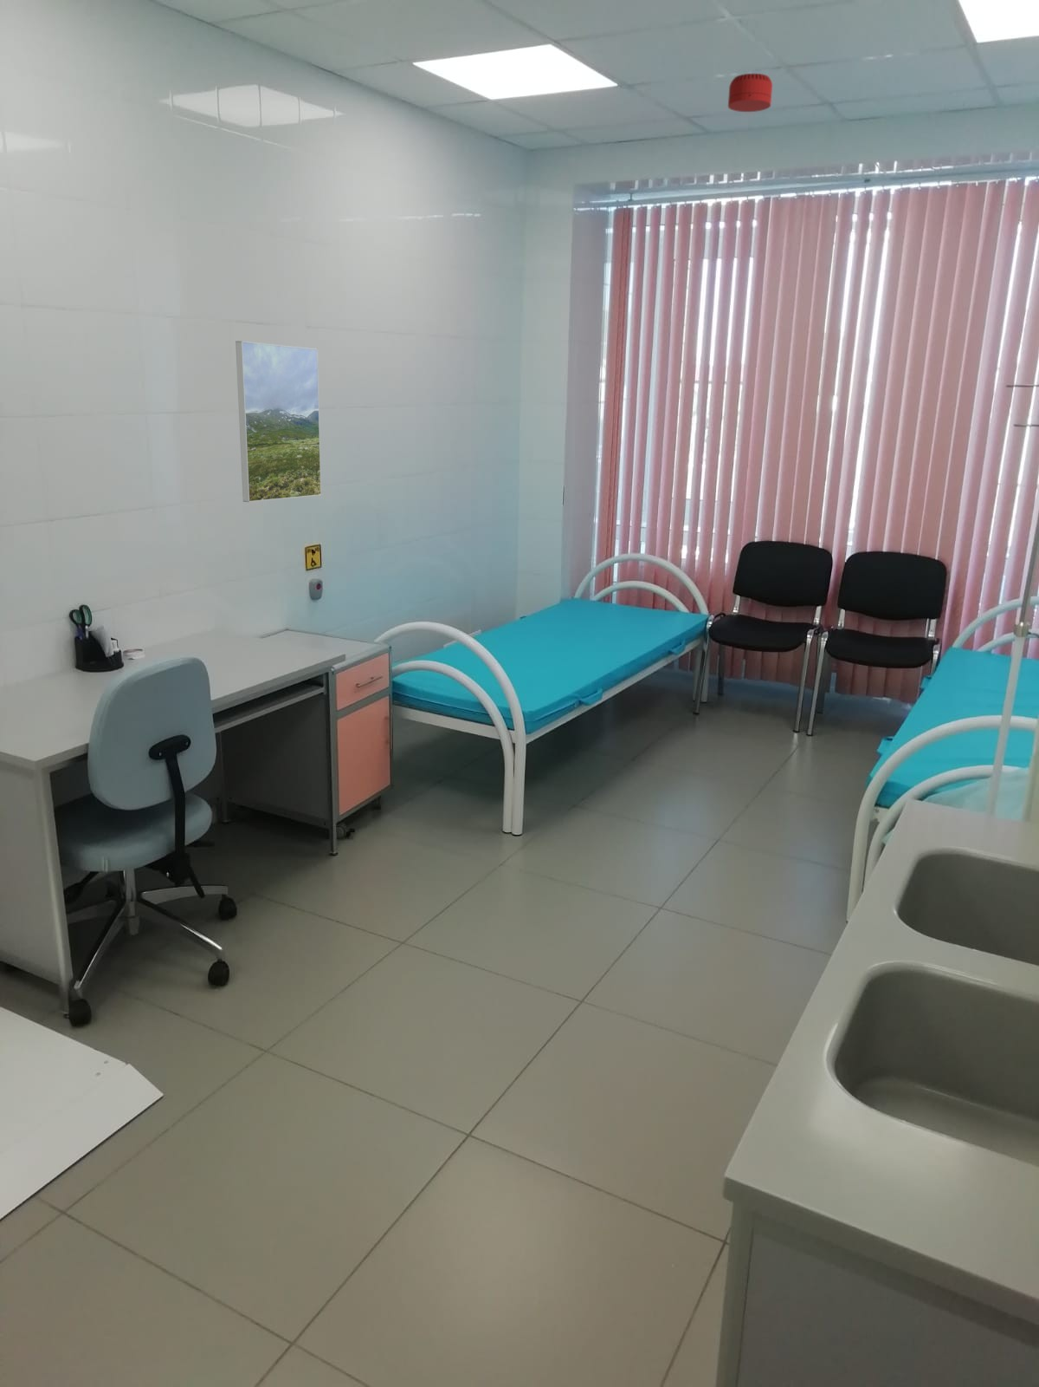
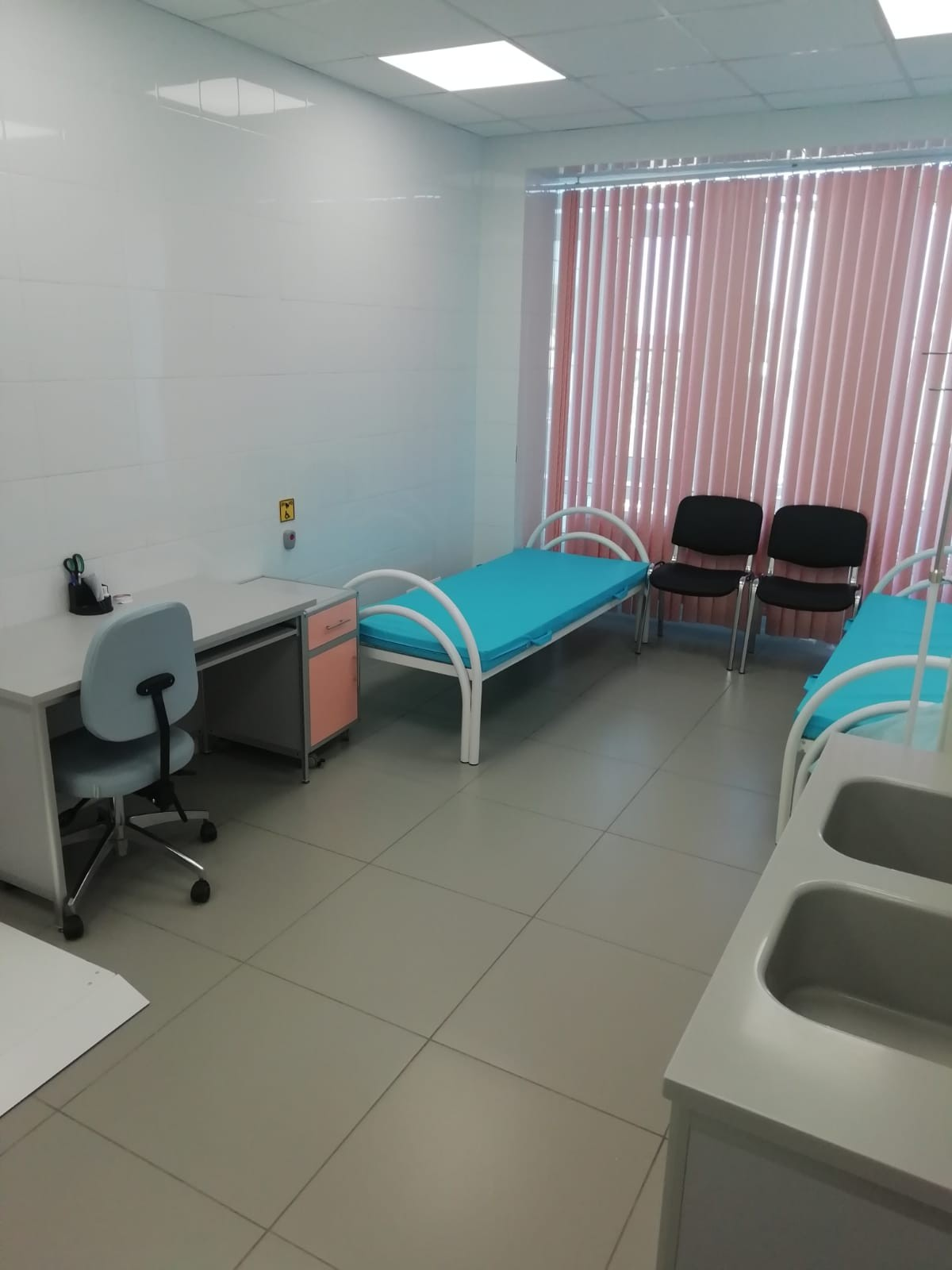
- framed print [235,340,322,502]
- smoke detector [727,73,773,112]
